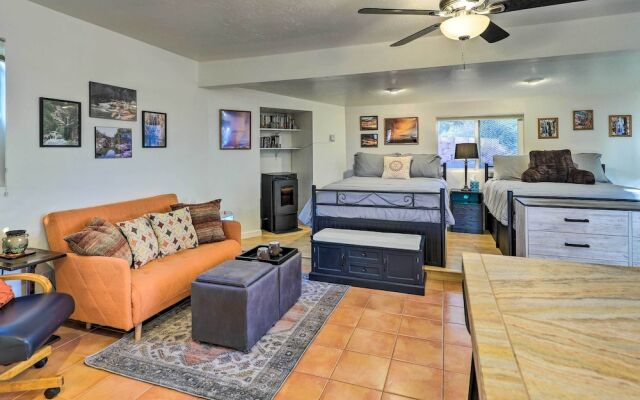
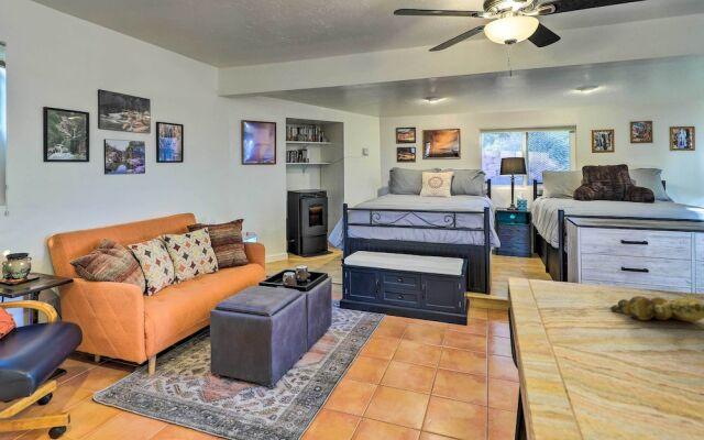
+ banana bunch [609,295,704,322]
